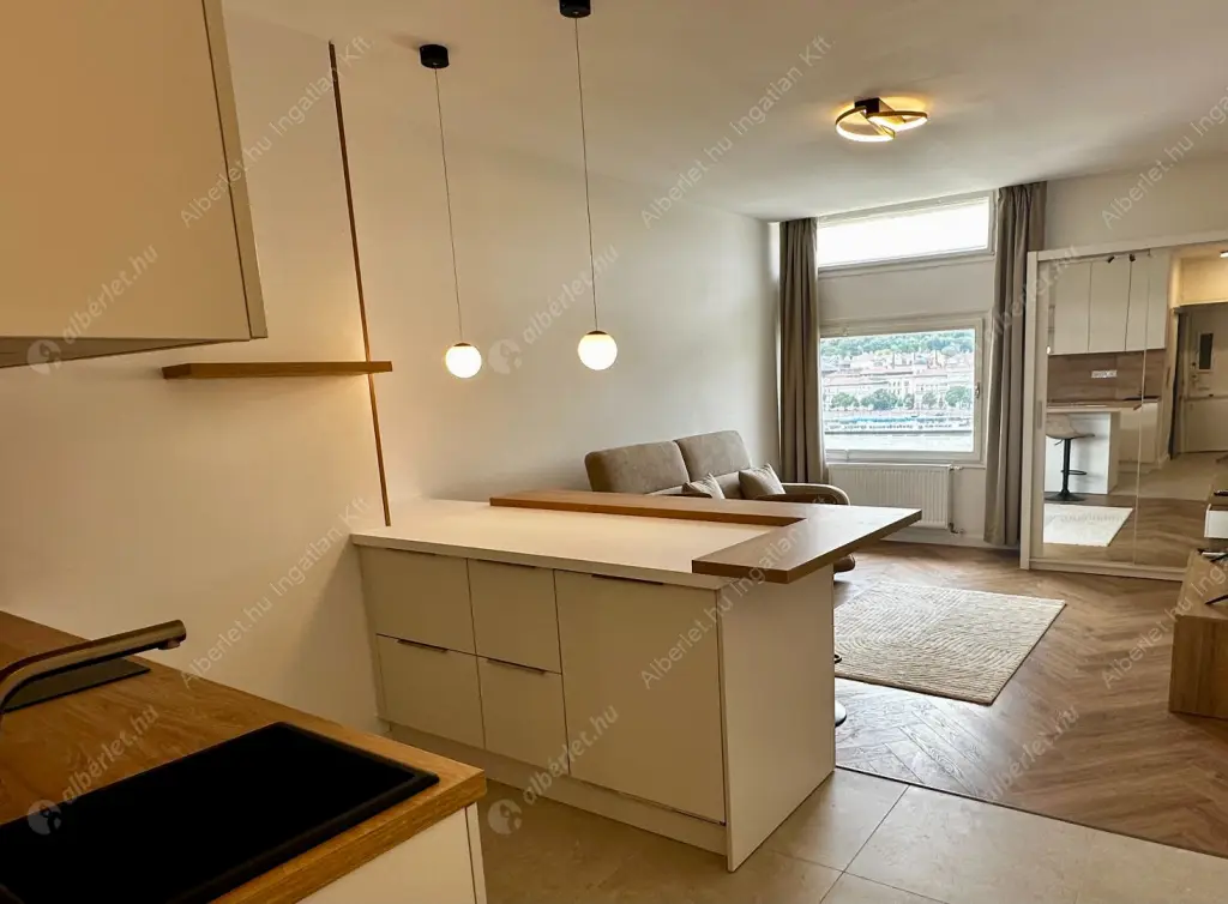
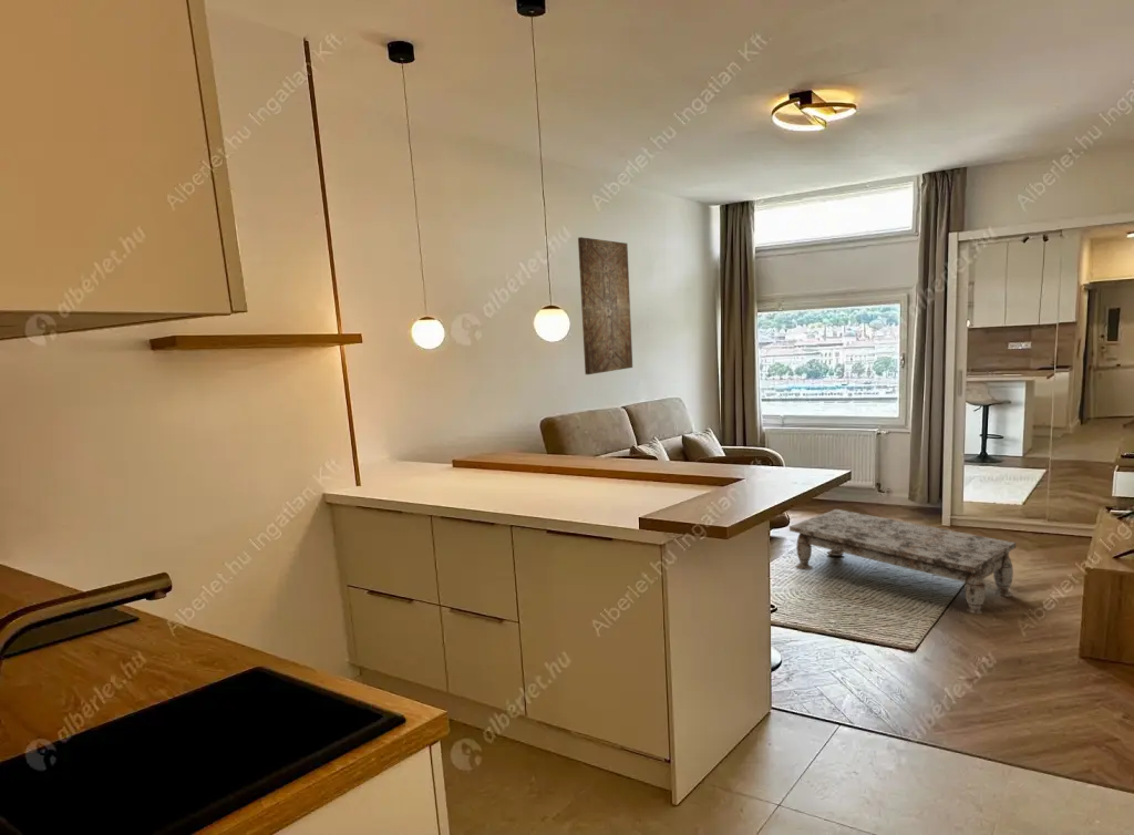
+ coffee table [788,508,1017,615]
+ wall art [577,236,633,375]
